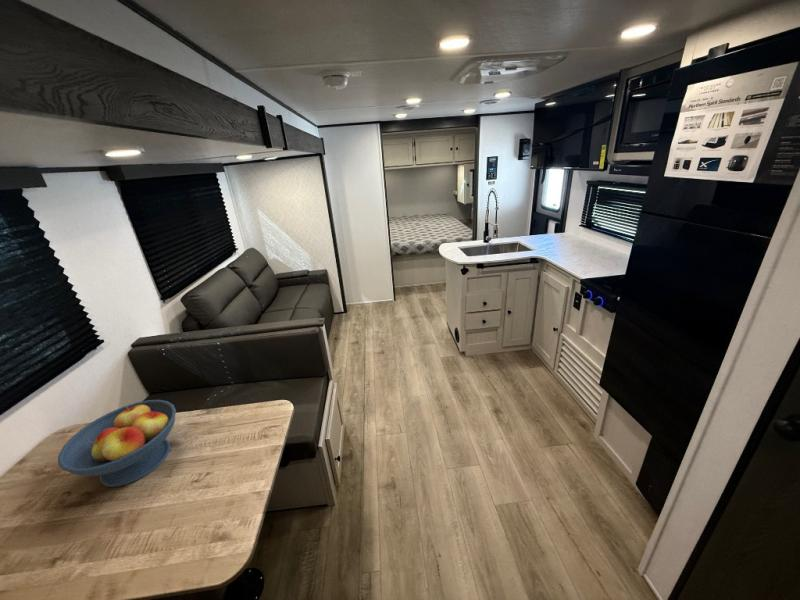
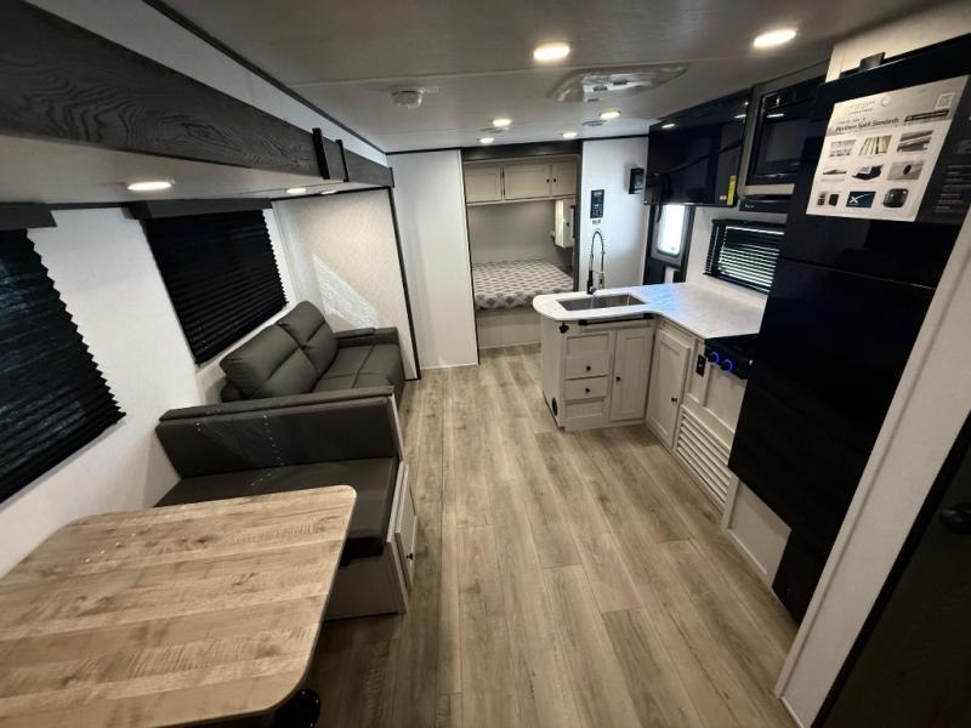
- fruit bowl [57,399,177,488]
